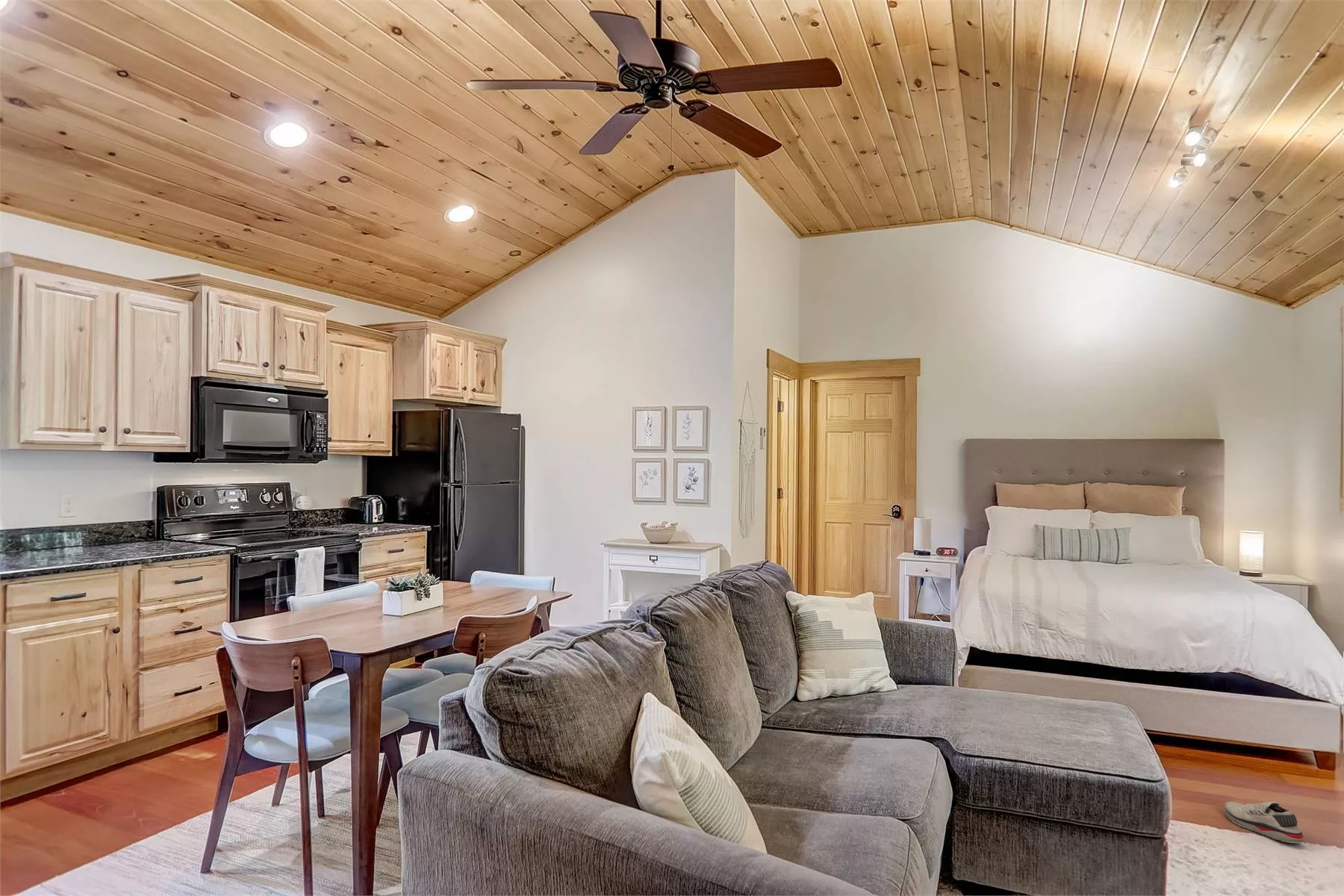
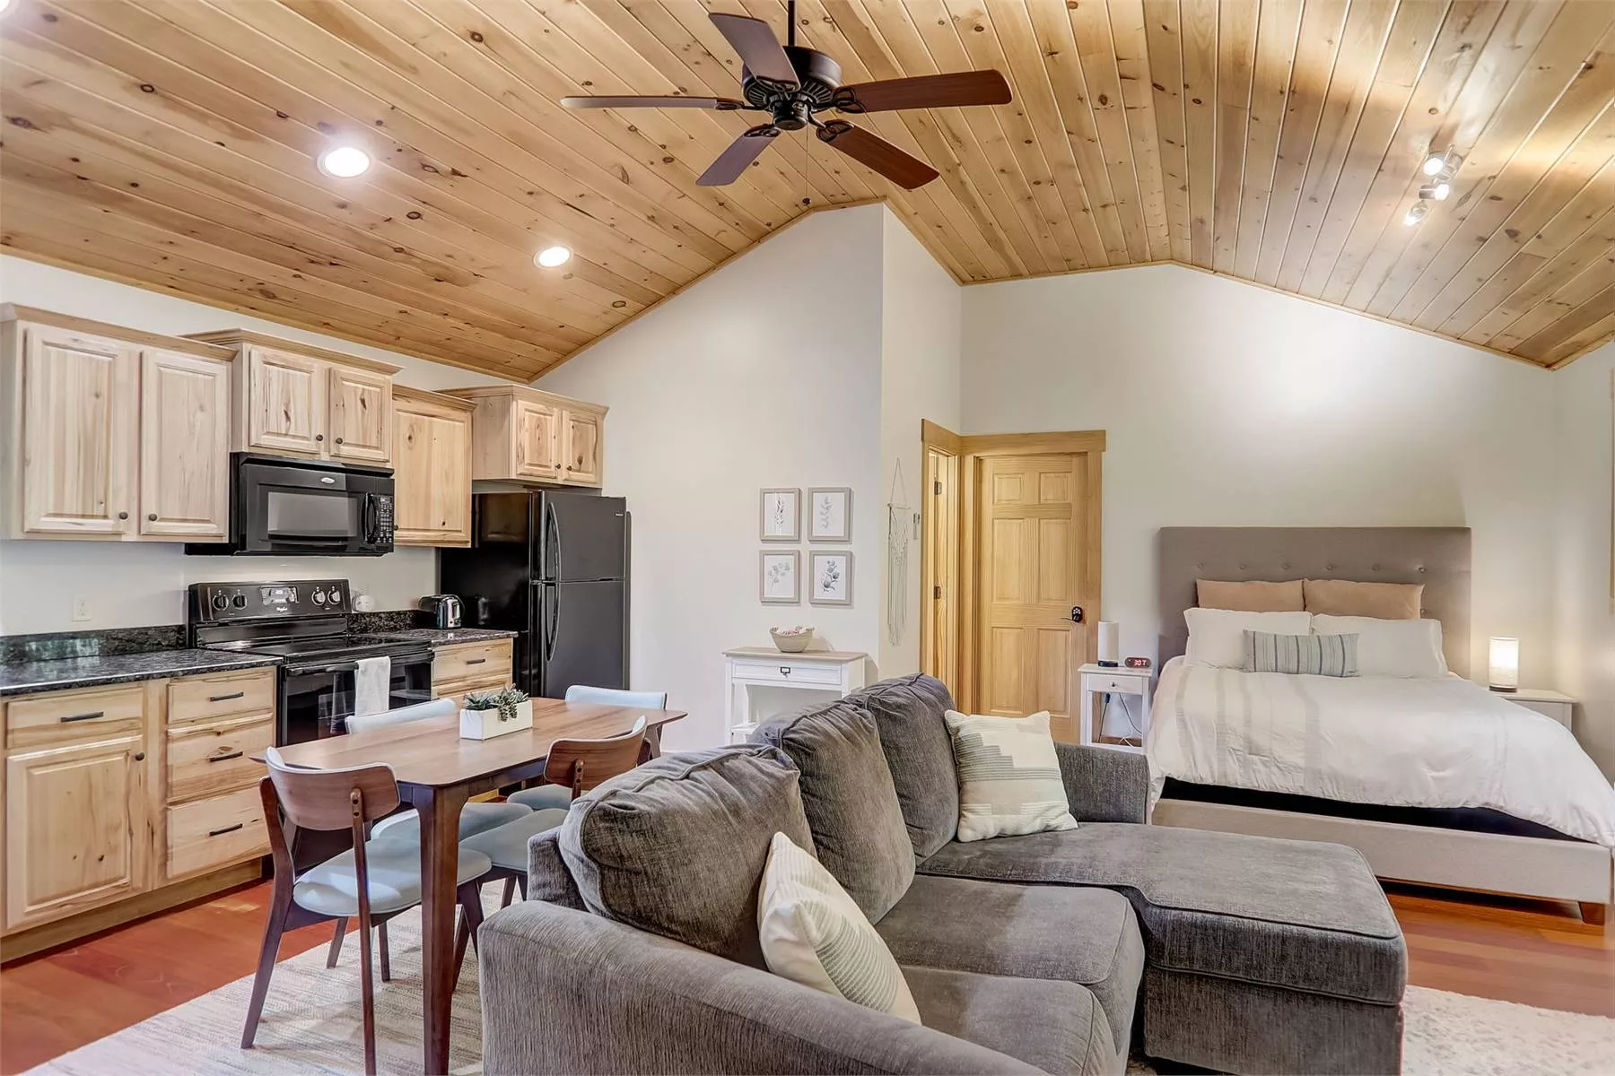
- shoe [1224,801,1305,844]
